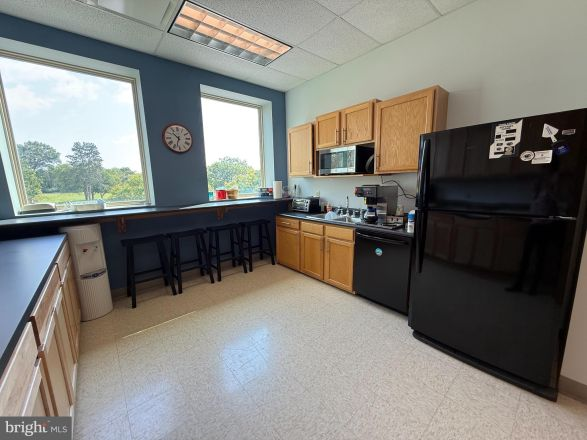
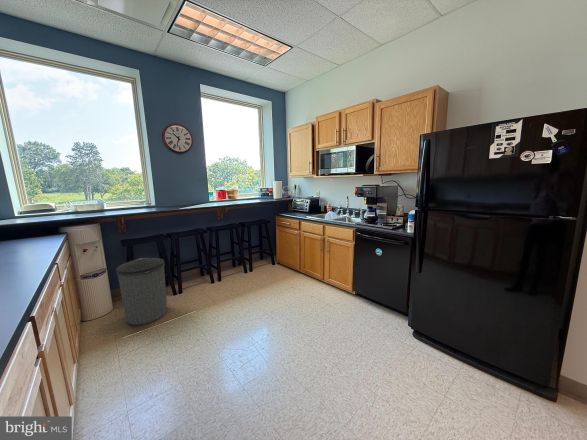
+ trash can [115,257,168,326]
